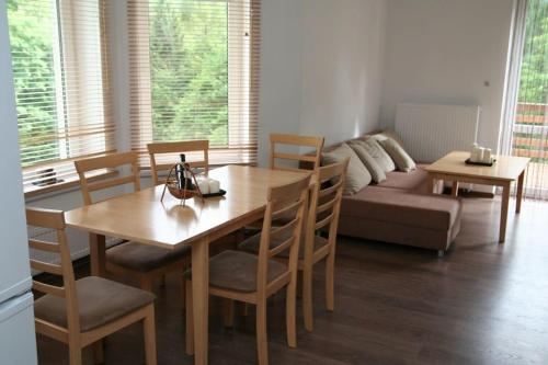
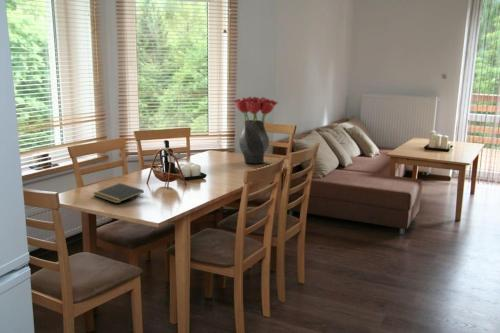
+ notepad [92,182,145,204]
+ bouquet [232,96,279,165]
